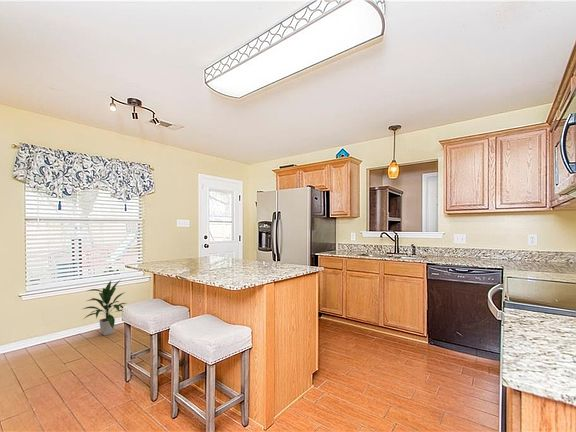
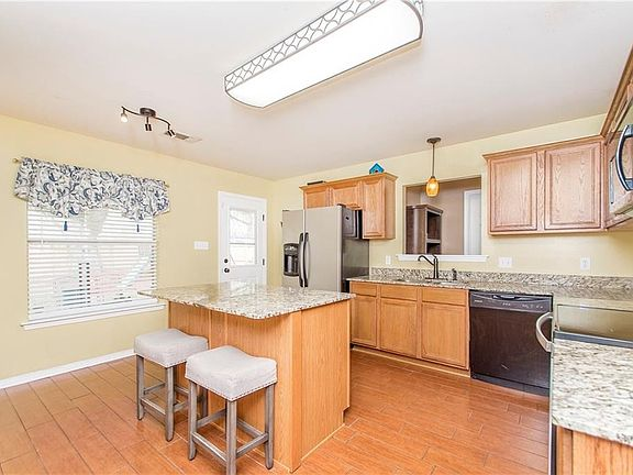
- indoor plant [82,280,128,336]
